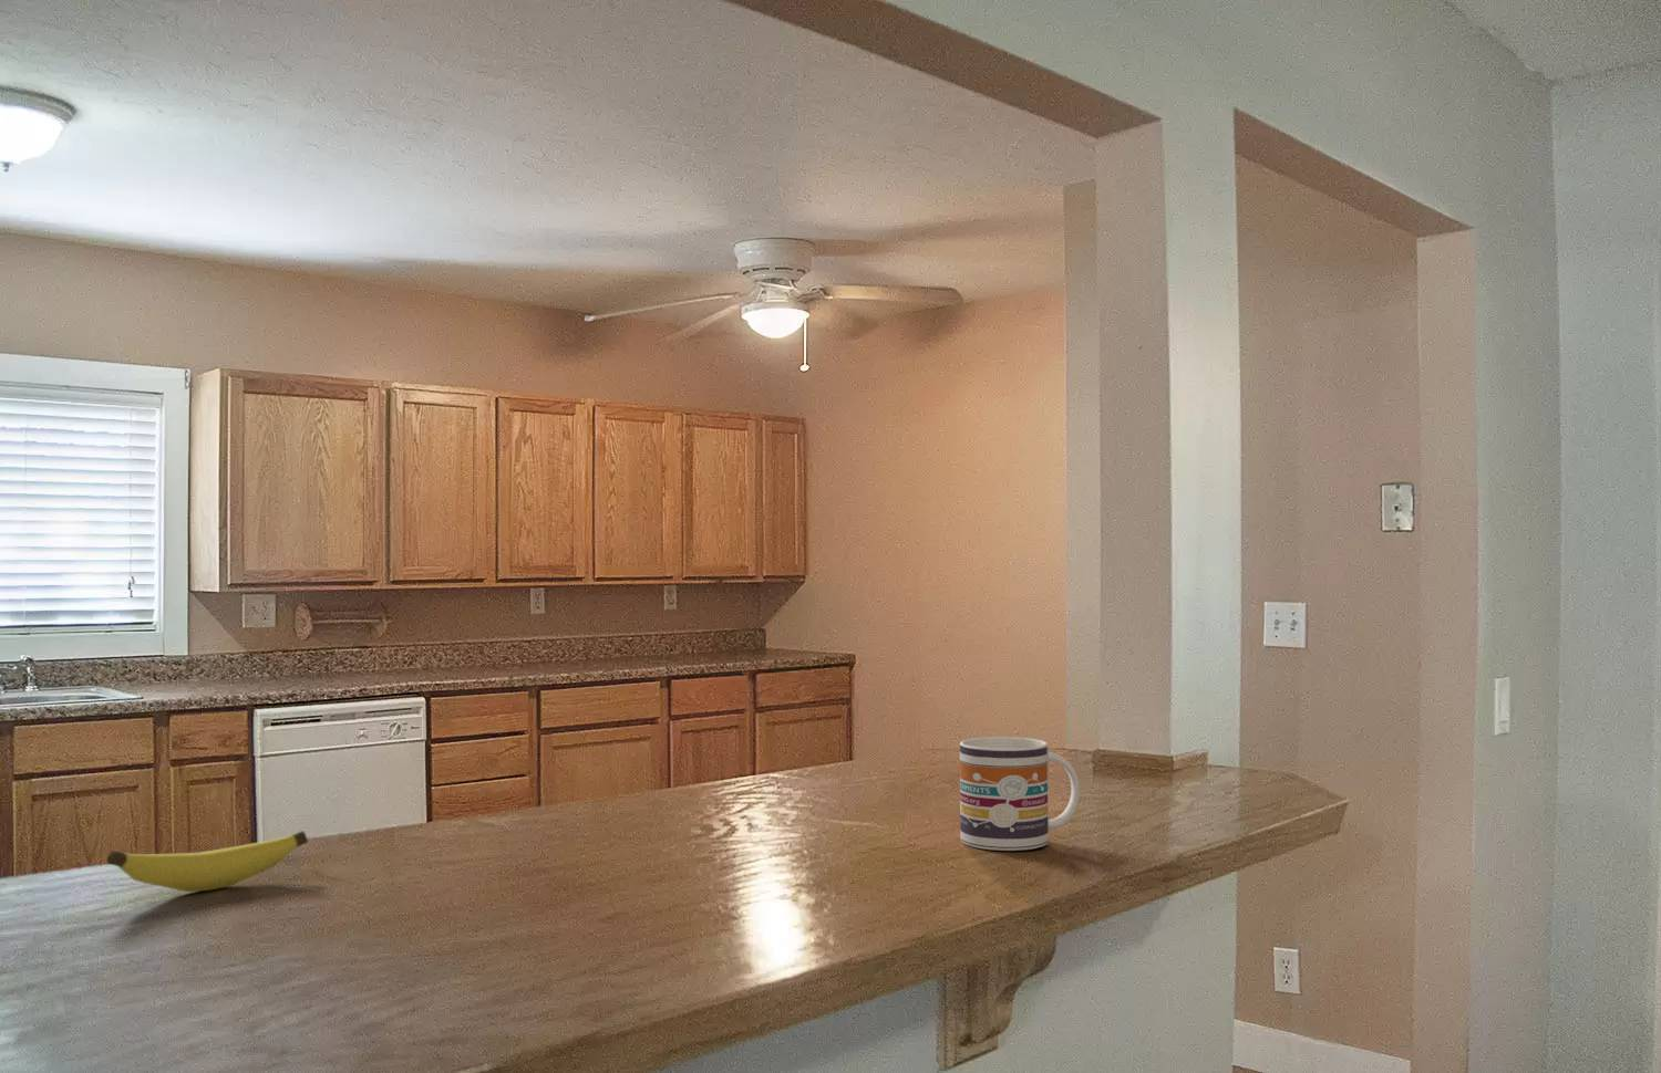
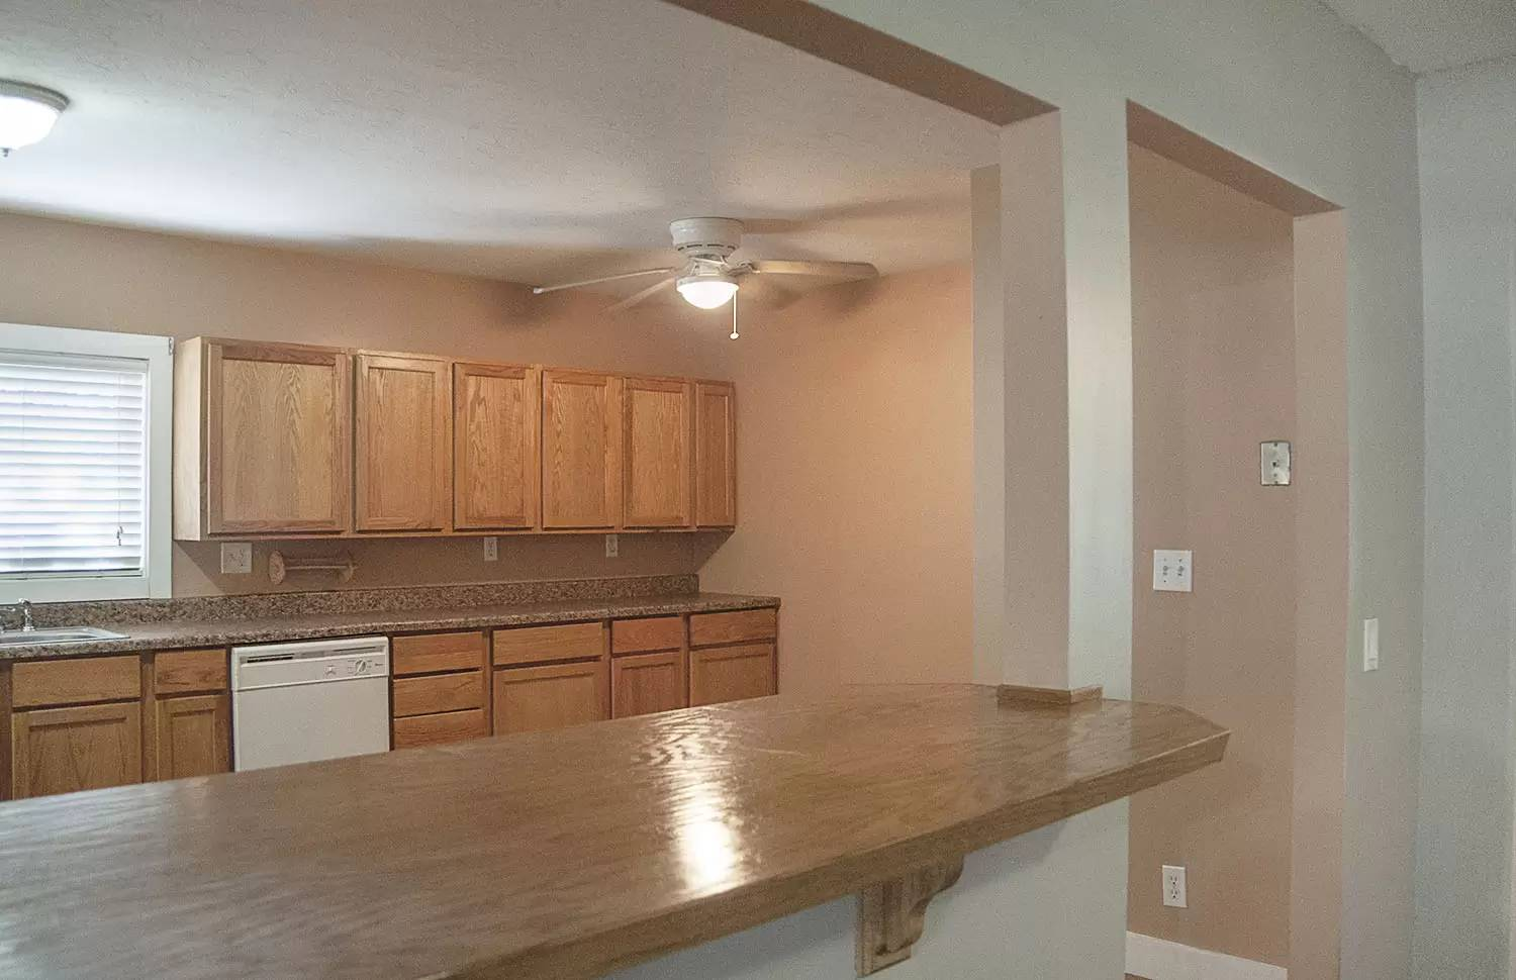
- banana [107,830,309,893]
- mug [959,735,1081,852]
